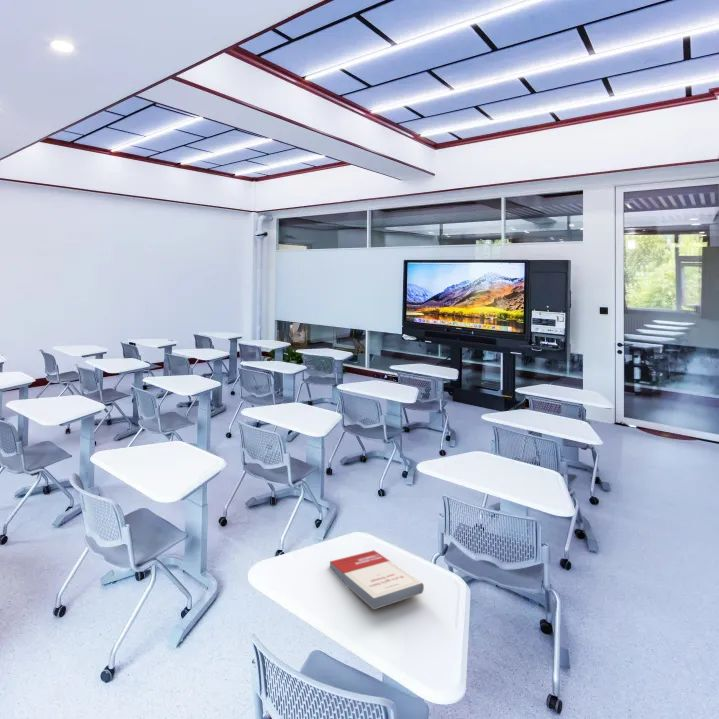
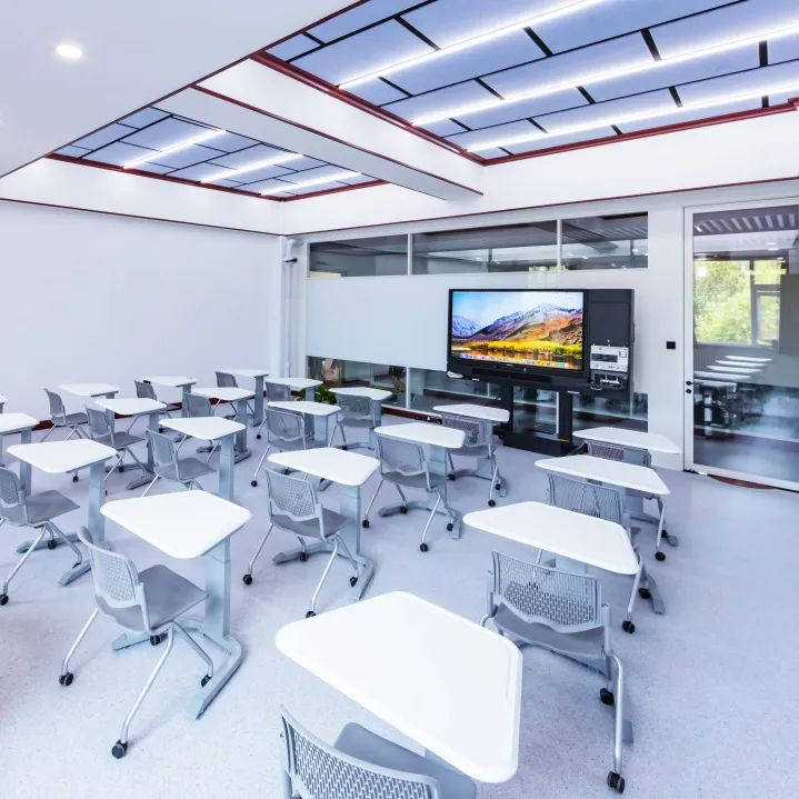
- book [329,549,425,610]
